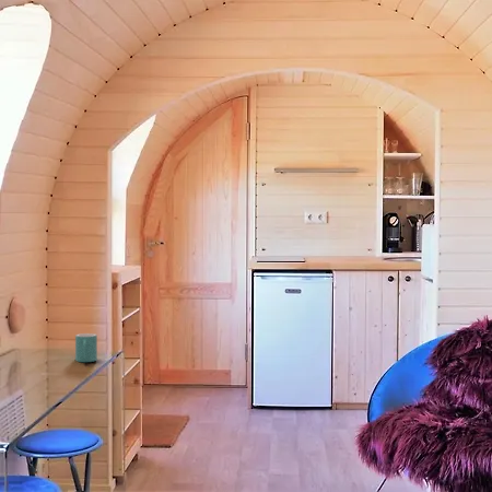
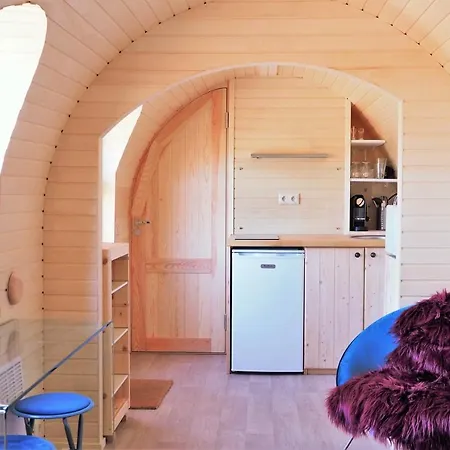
- mug [74,332,98,363]
